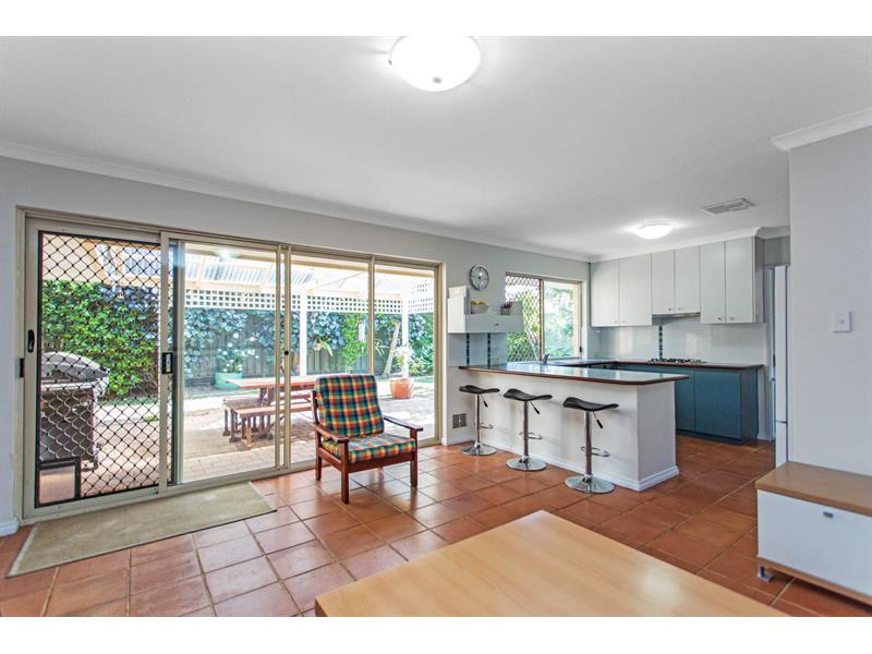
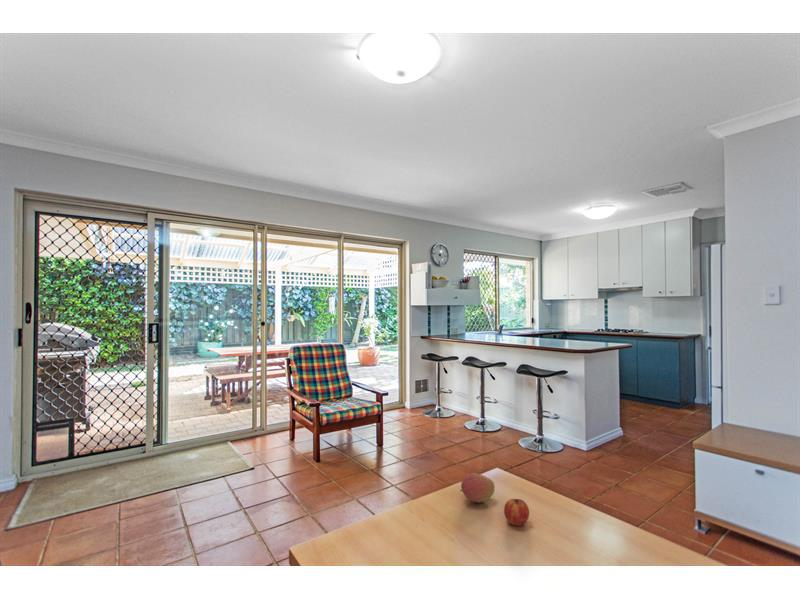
+ fruit [459,472,496,504]
+ fruit [503,498,530,527]
